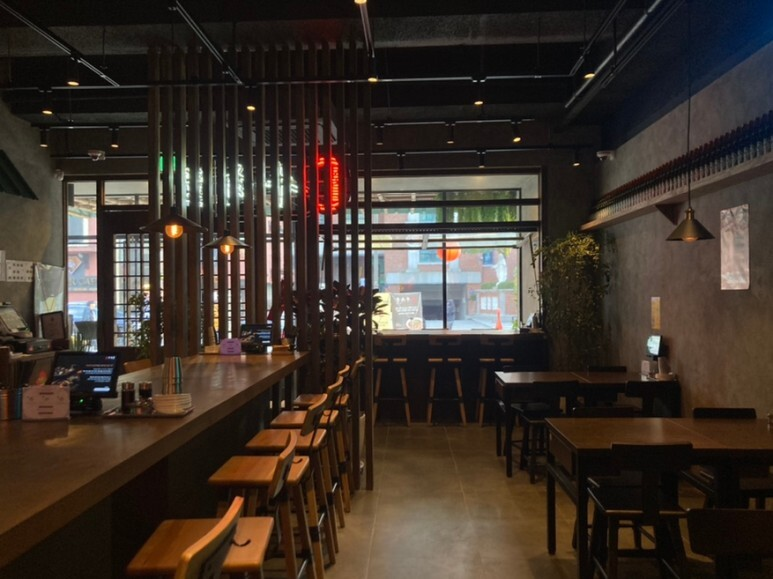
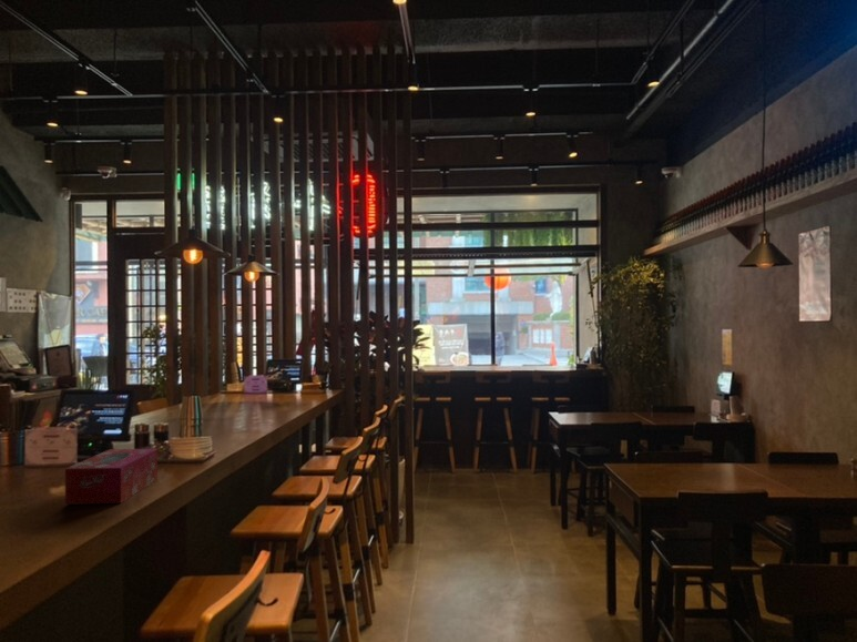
+ tissue box [64,448,159,506]
